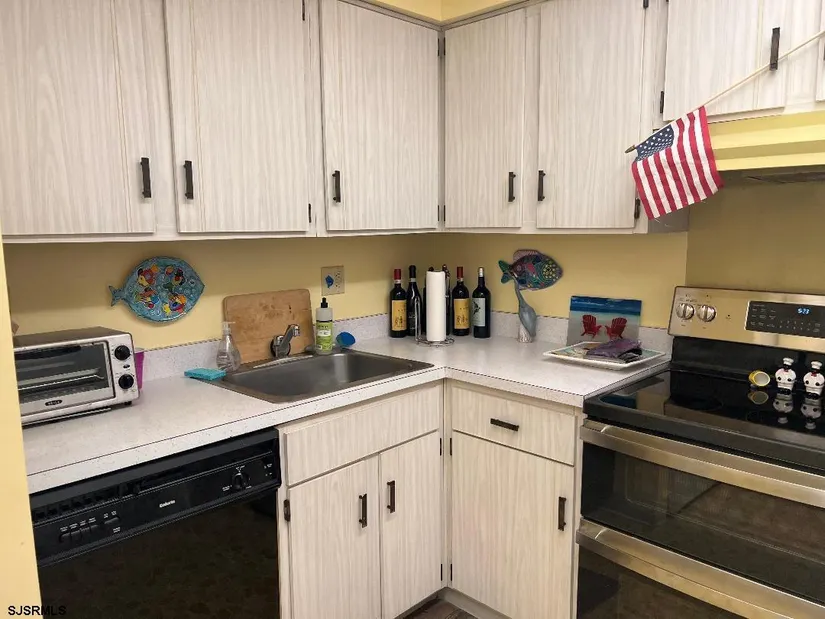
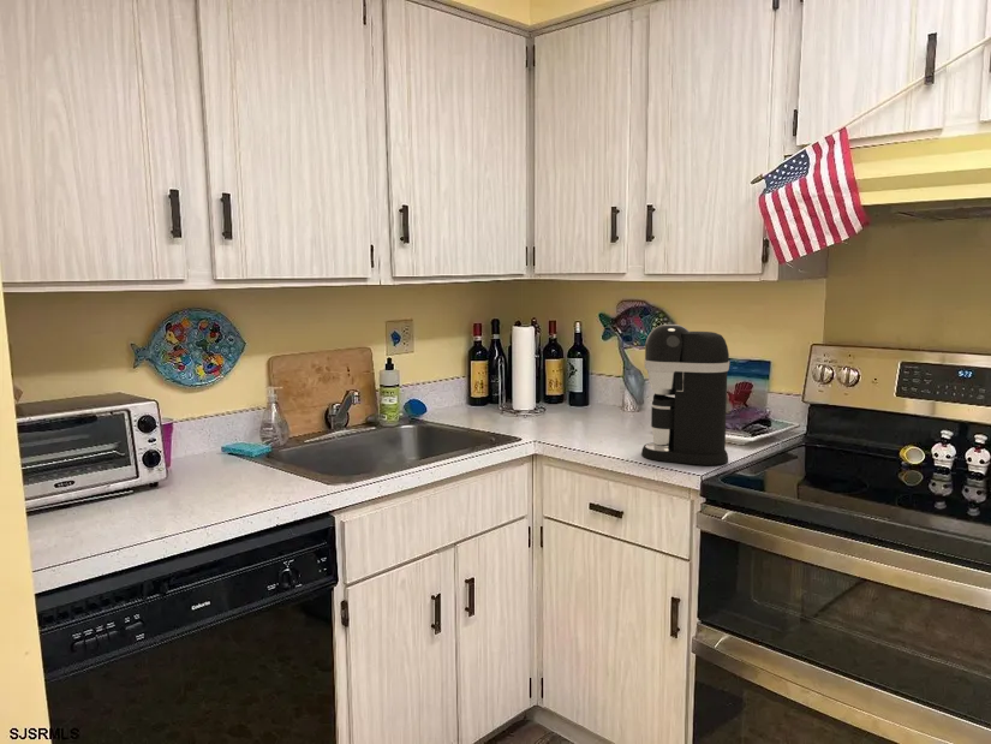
+ coffee maker [640,323,730,466]
